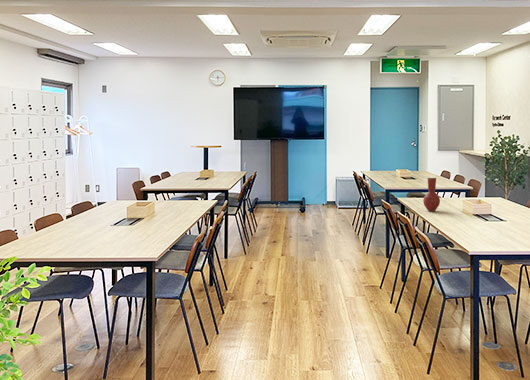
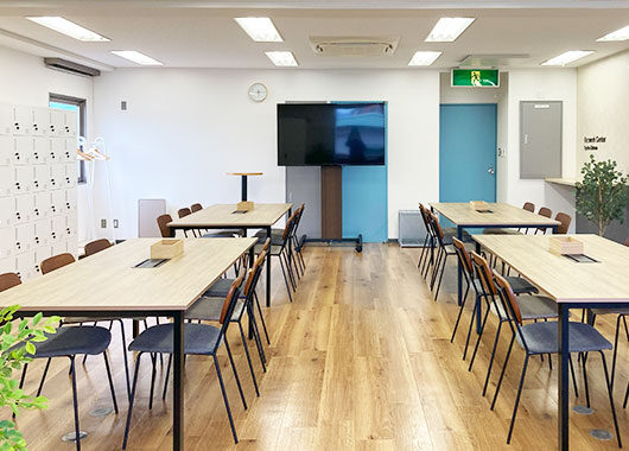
- vase [422,177,441,212]
